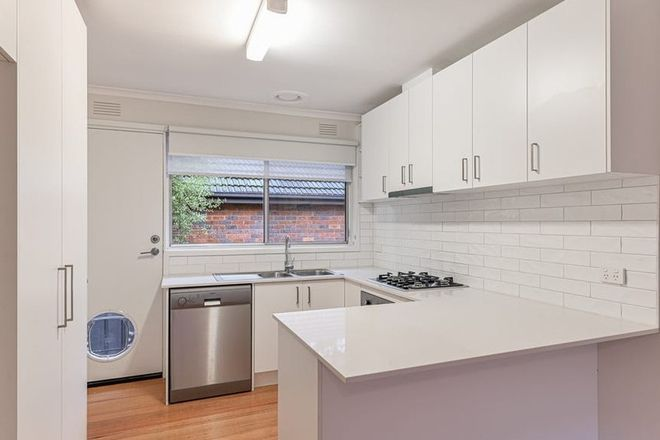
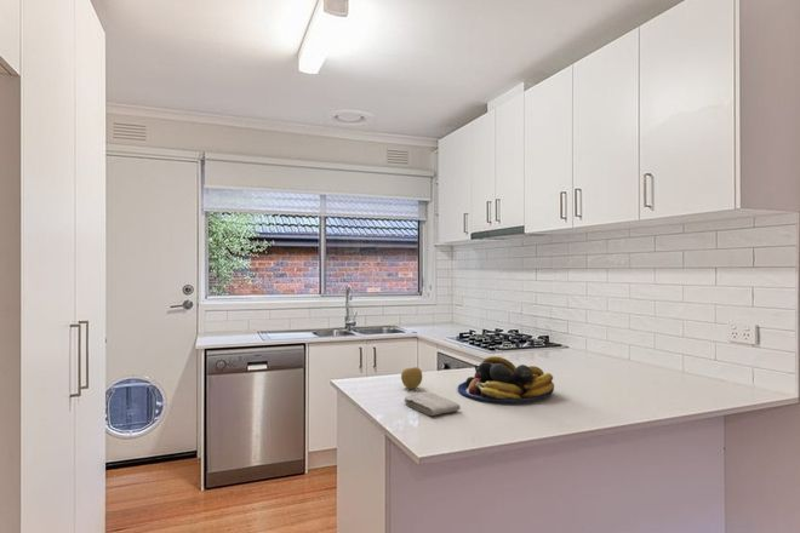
+ apple [400,366,423,390]
+ fruit bowl [456,355,555,403]
+ washcloth [402,391,462,417]
